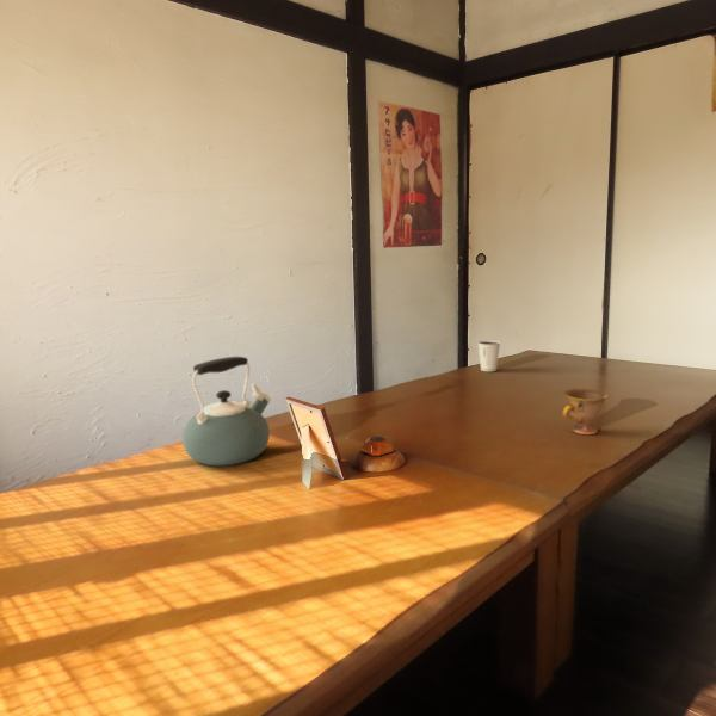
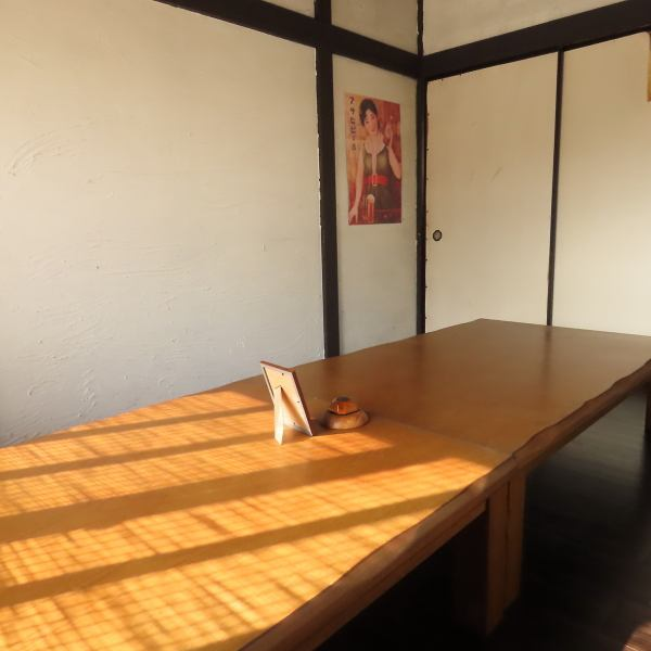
- dixie cup [476,340,501,372]
- teacup [561,388,609,436]
- kettle [181,356,272,467]
